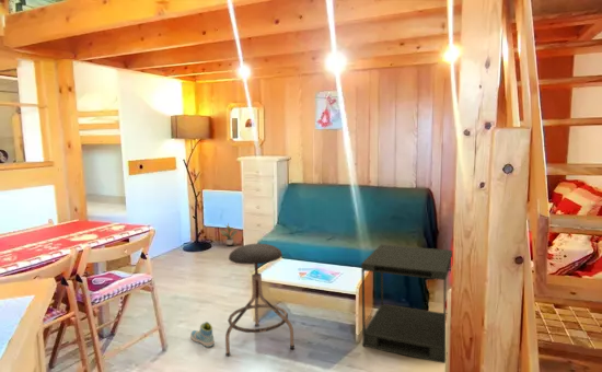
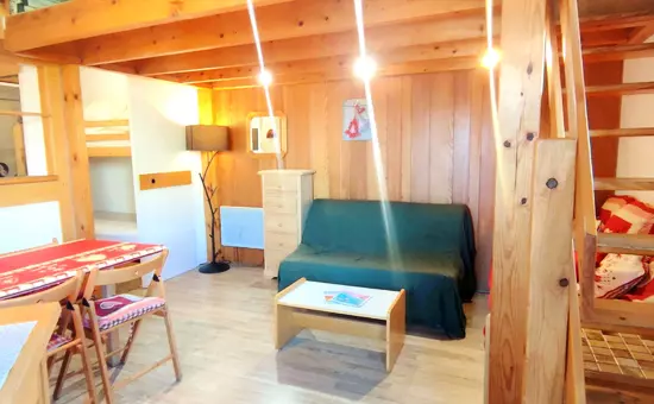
- side table [360,244,453,364]
- stool [224,243,296,358]
- sneaker [189,321,216,348]
- potted plant [219,223,239,246]
